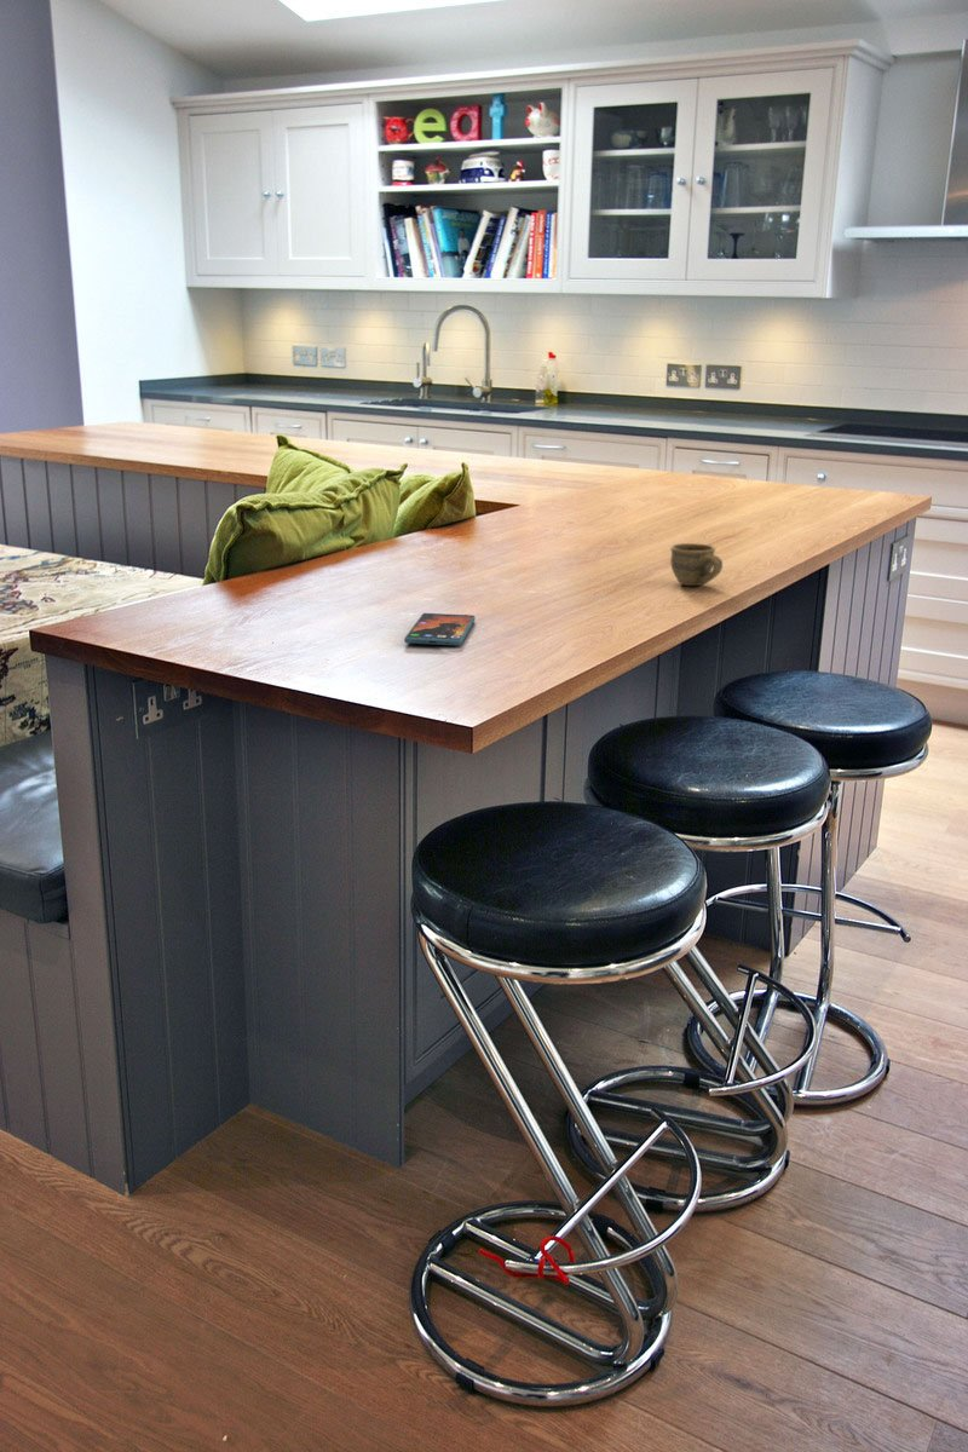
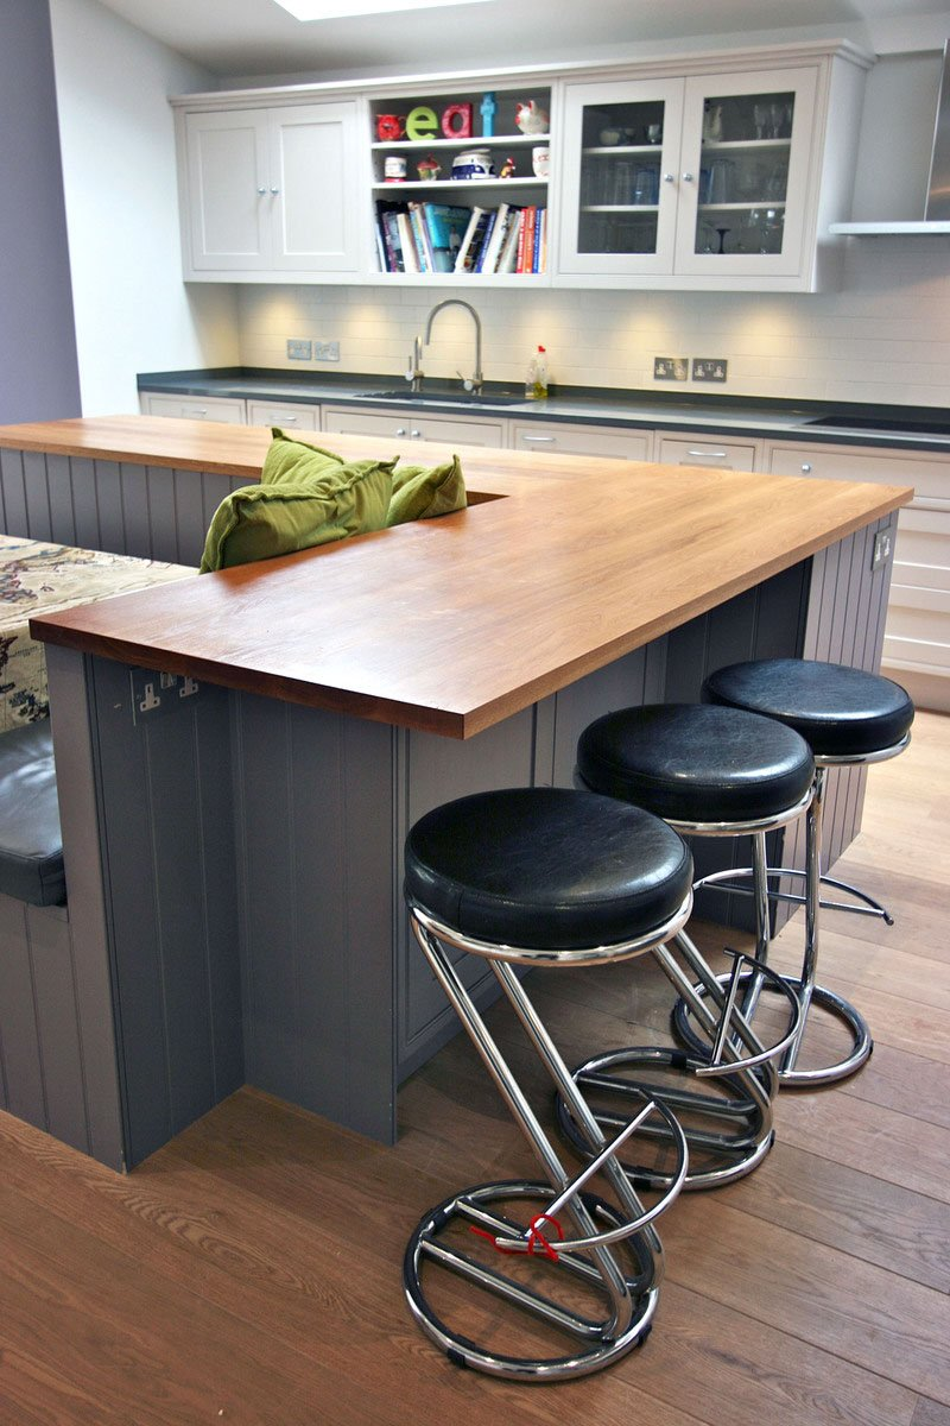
- smartphone [403,612,477,646]
- cup [669,542,724,587]
